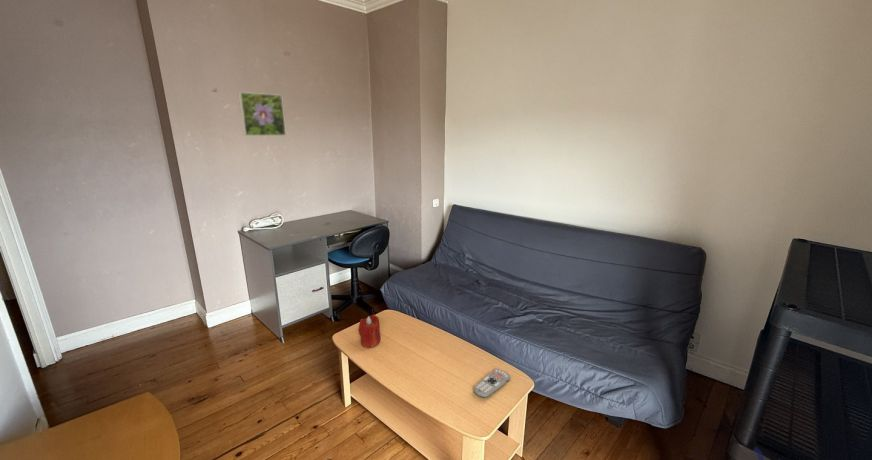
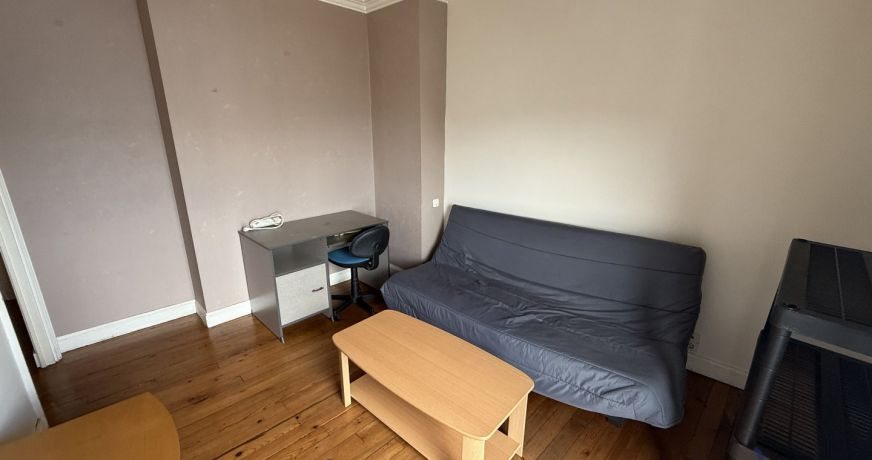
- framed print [237,91,287,137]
- remote control [473,368,512,399]
- candle [357,314,382,348]
